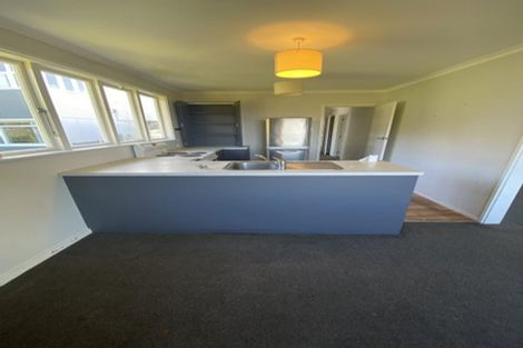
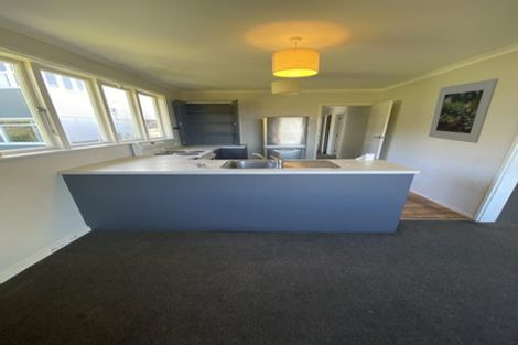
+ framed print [428,77,499,144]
